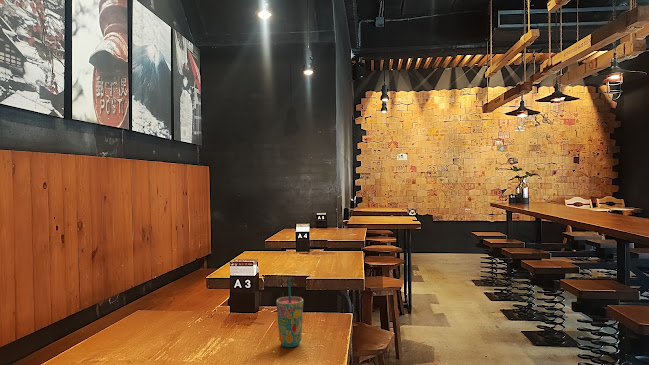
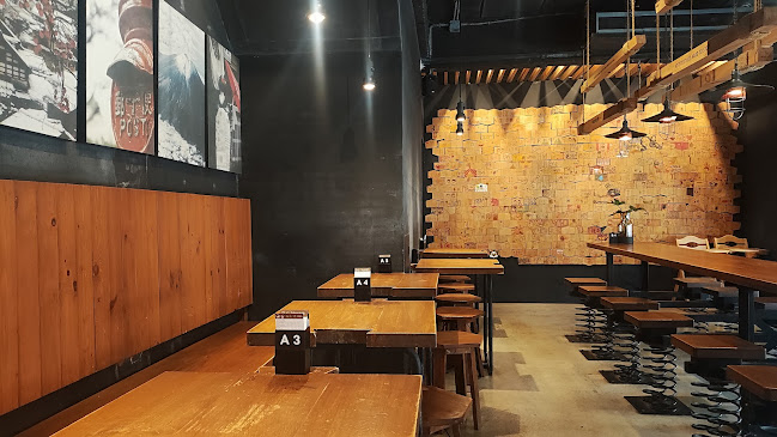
- cup [275,277,304,348]
